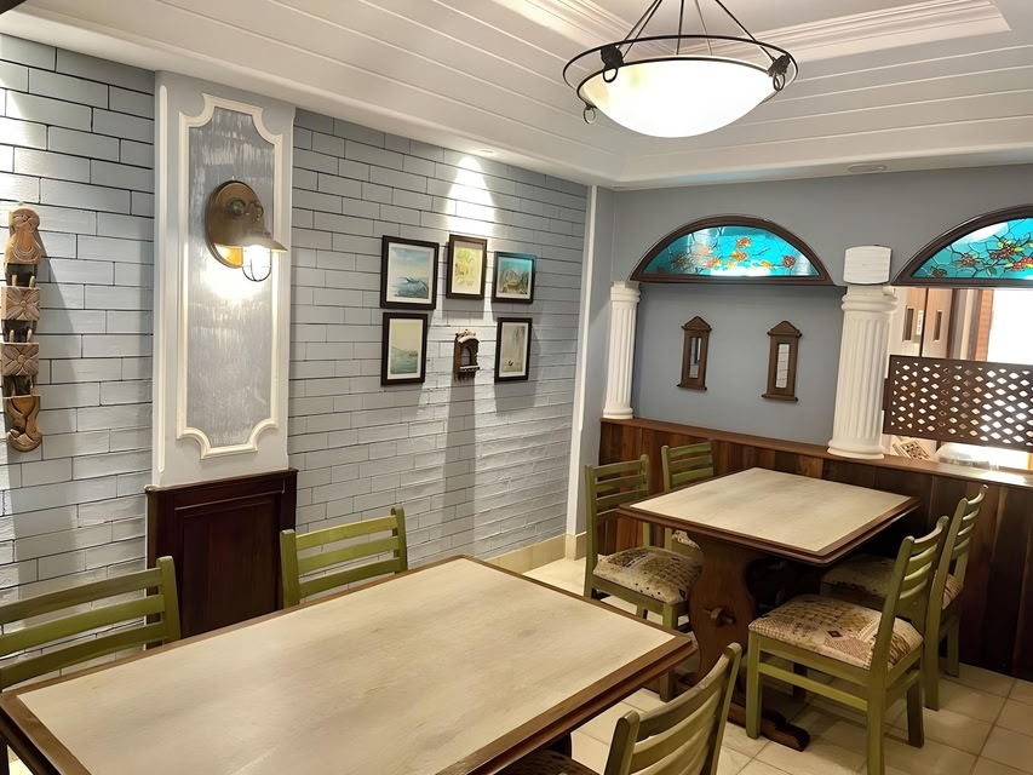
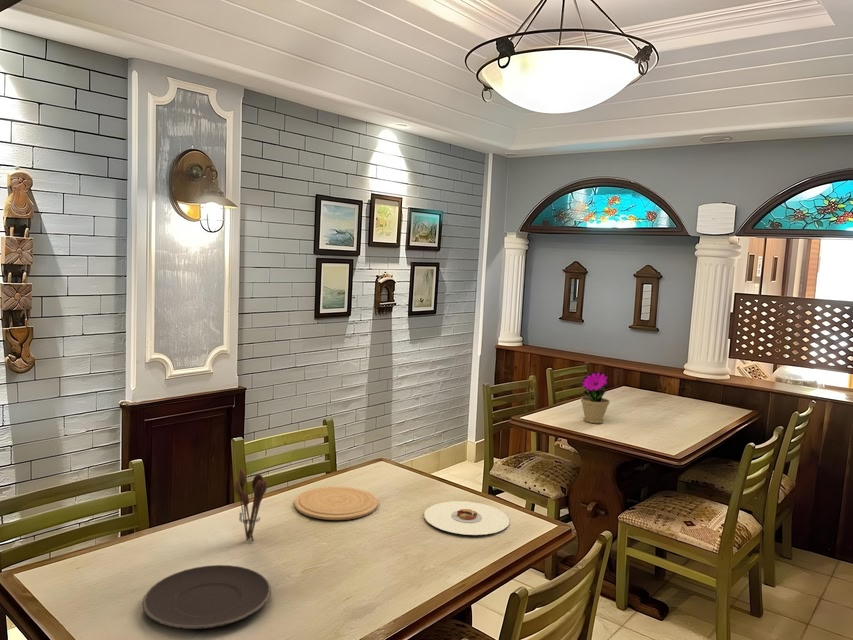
+ plate [423,500,510,536]
+ flower pot [580,371,611,424]
+ plate [142,564,272,630]
+ utensil holder [234,467,268,542]
+ plate [294,486,379,521]
